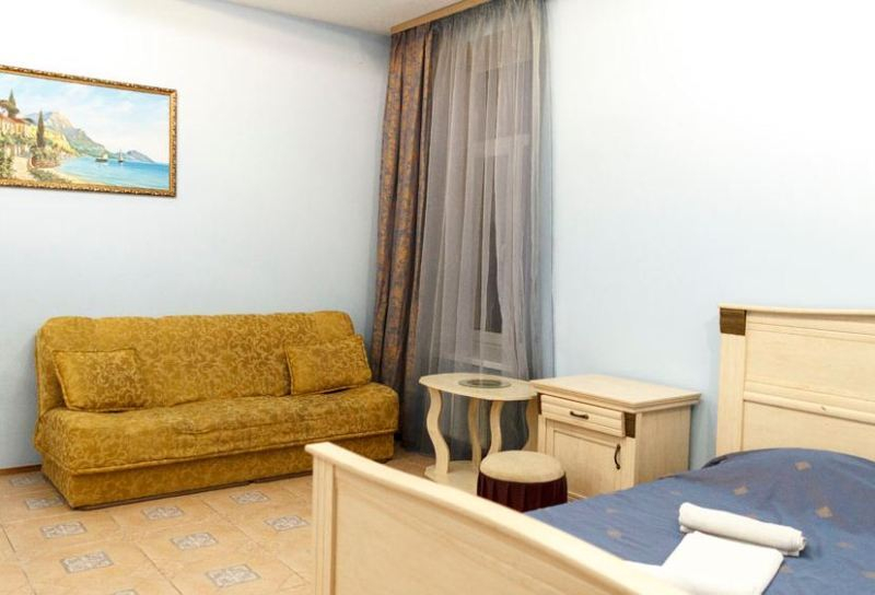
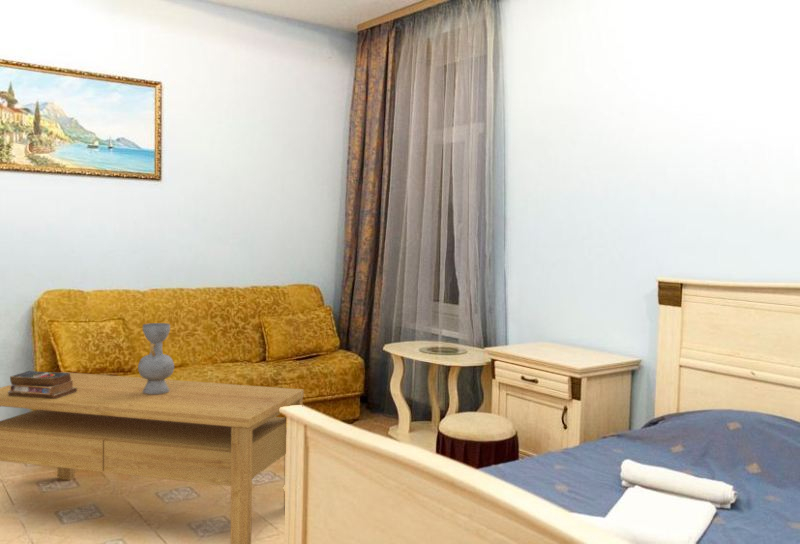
+ decorative vase [137,322,175,395]
+ books [7,369,77,399]
+ coffee table [0,371,305,544]
